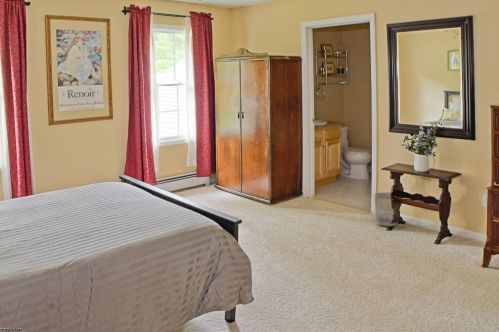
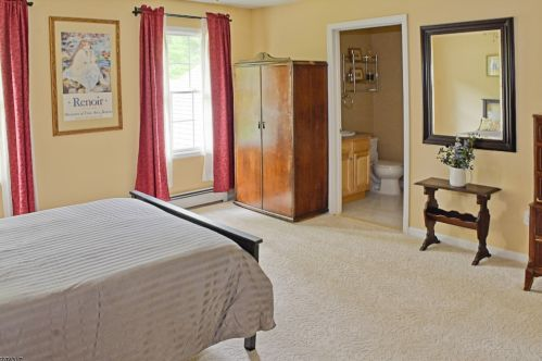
- wastebasket [373,192,399,227]
